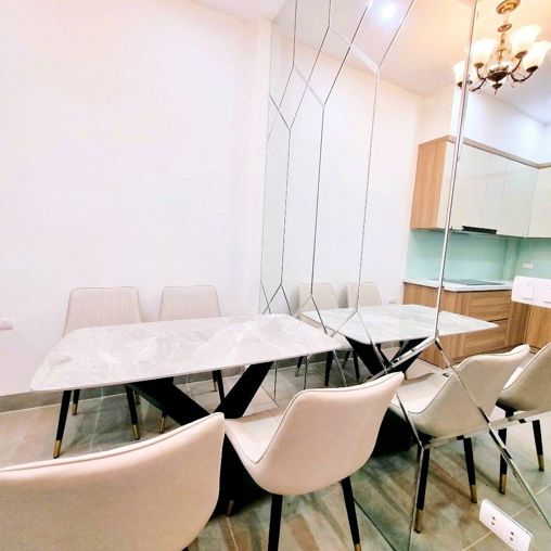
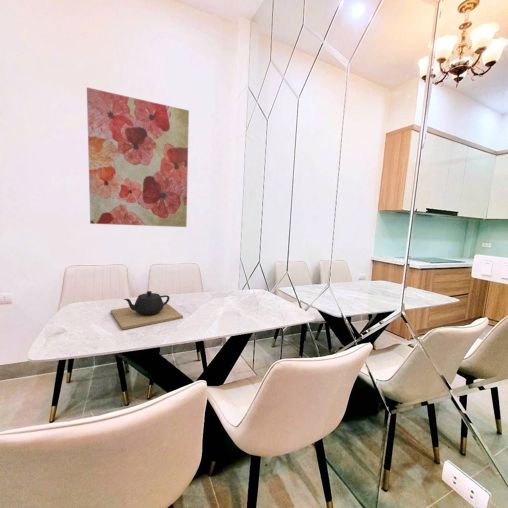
+ teapot [110,290,184,331]
+ wall art [86,86,190,228]
